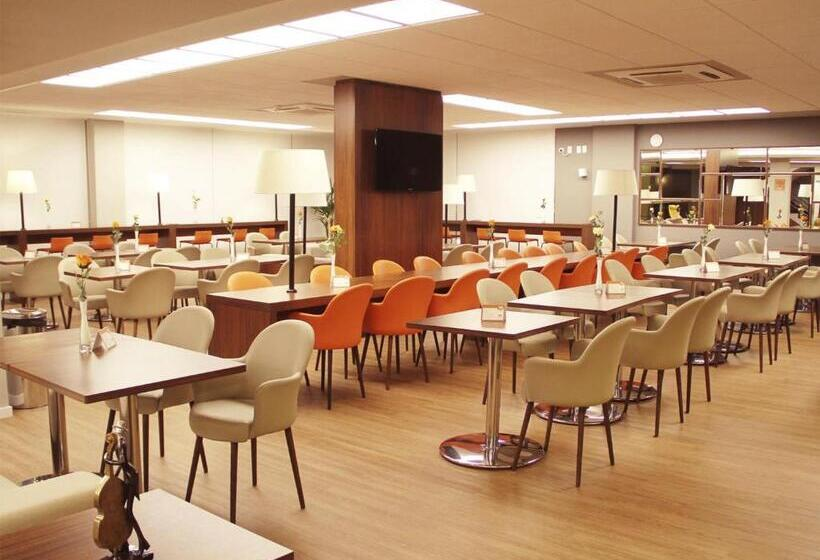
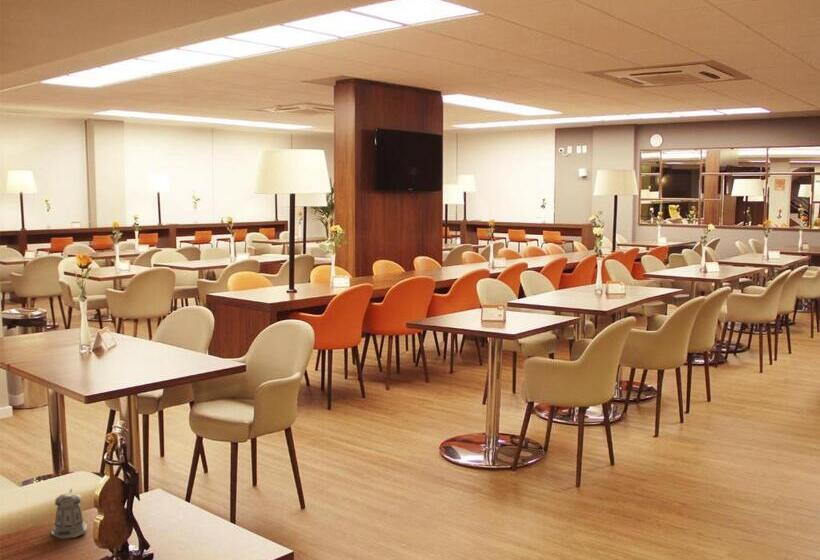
+ pepper shaker [50,488,88,539]
